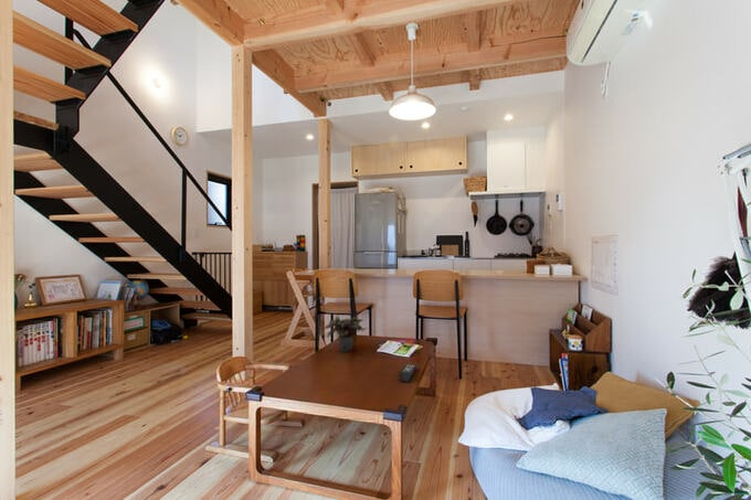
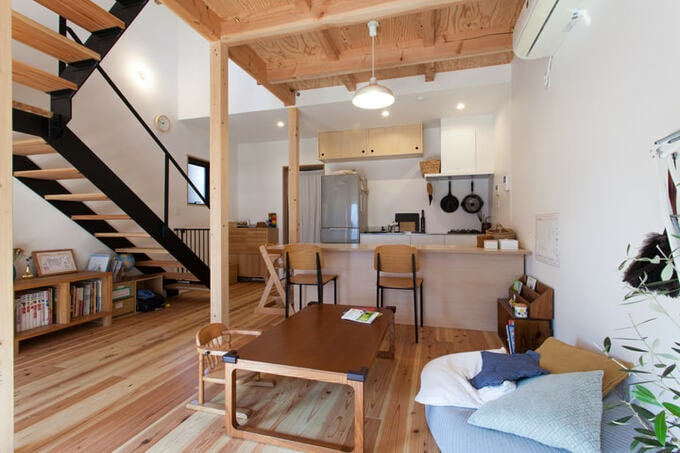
- remote control [398,363,417,383]
- potted plant [321,315,368,353]
